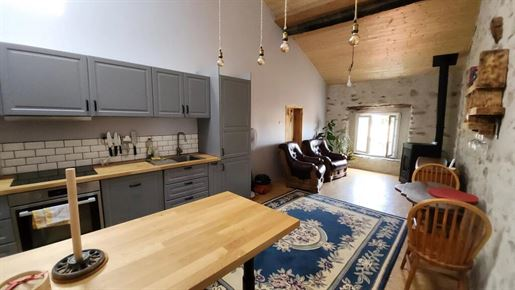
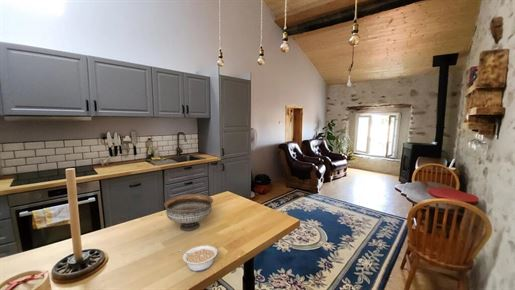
+ legume [177,244,218,273]
+ bowl [163,193,214,232]
